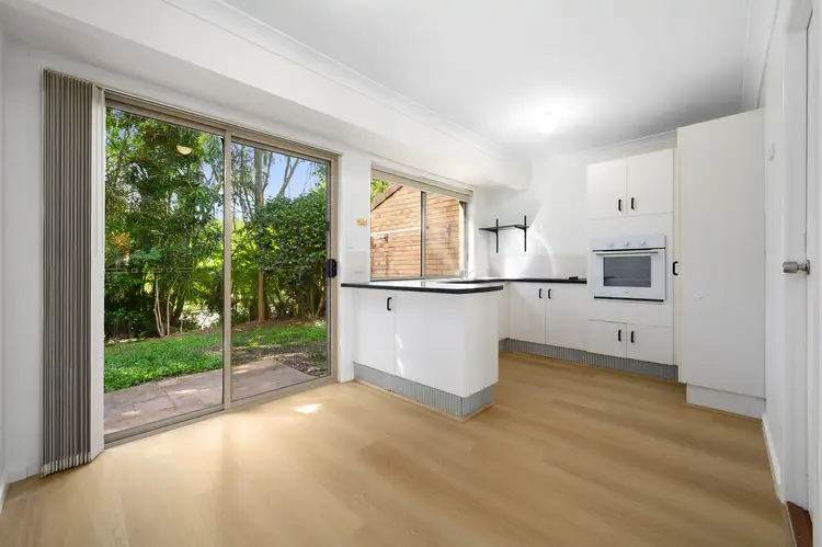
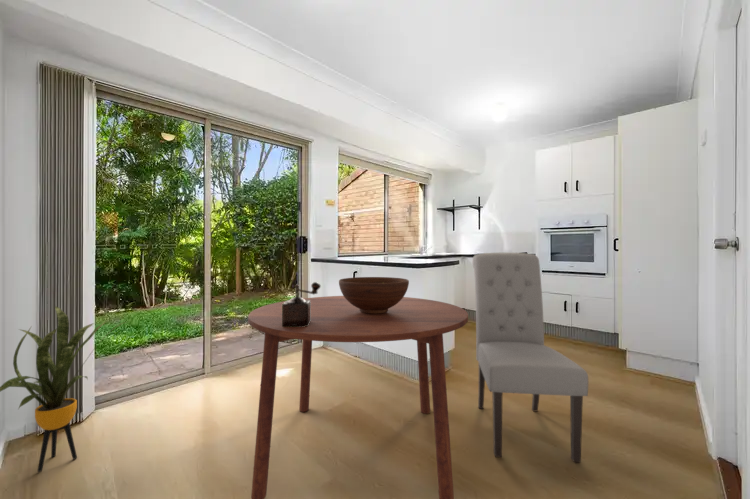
+ fruit bowl [338,276,410,314]
+ dining table [247,295,469,499]
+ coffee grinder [282,281,322,327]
+ chair [472,252,589,463]
+ house plant [0,305,129,473]
